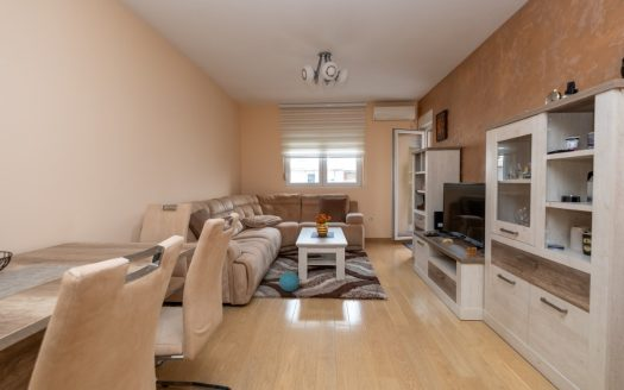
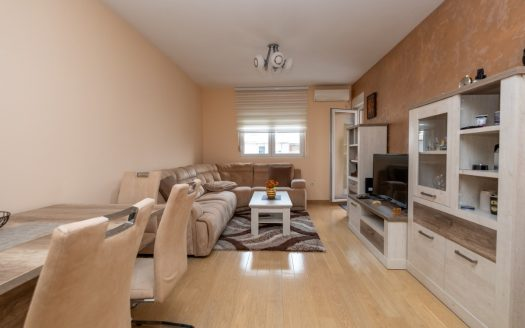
- ball [278,270,301,292]
